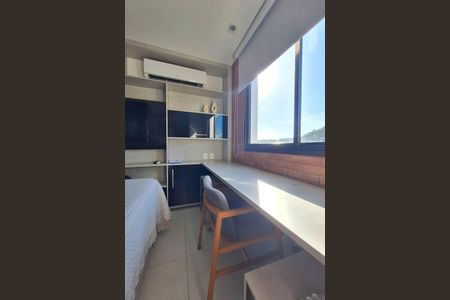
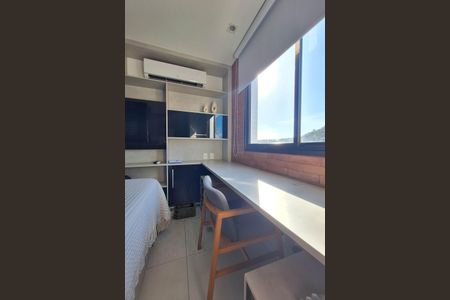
+ storage bin [173,201,197,220]
